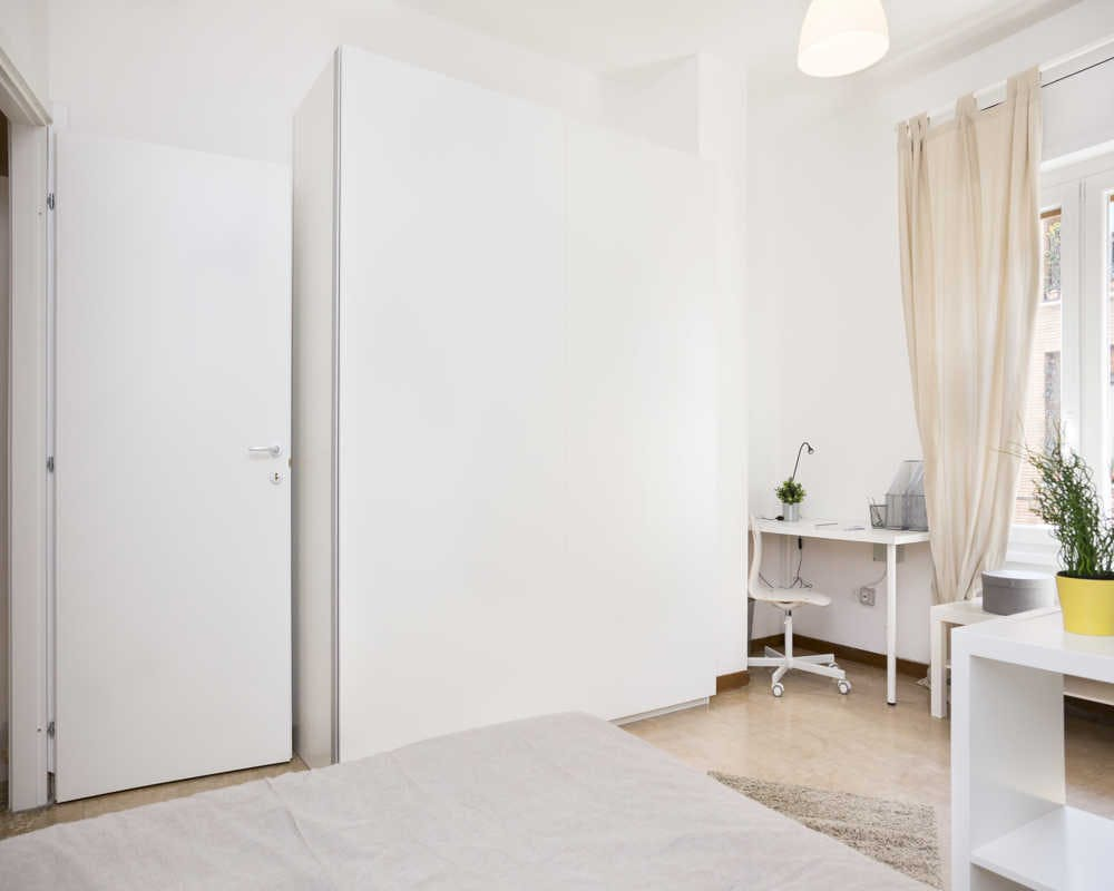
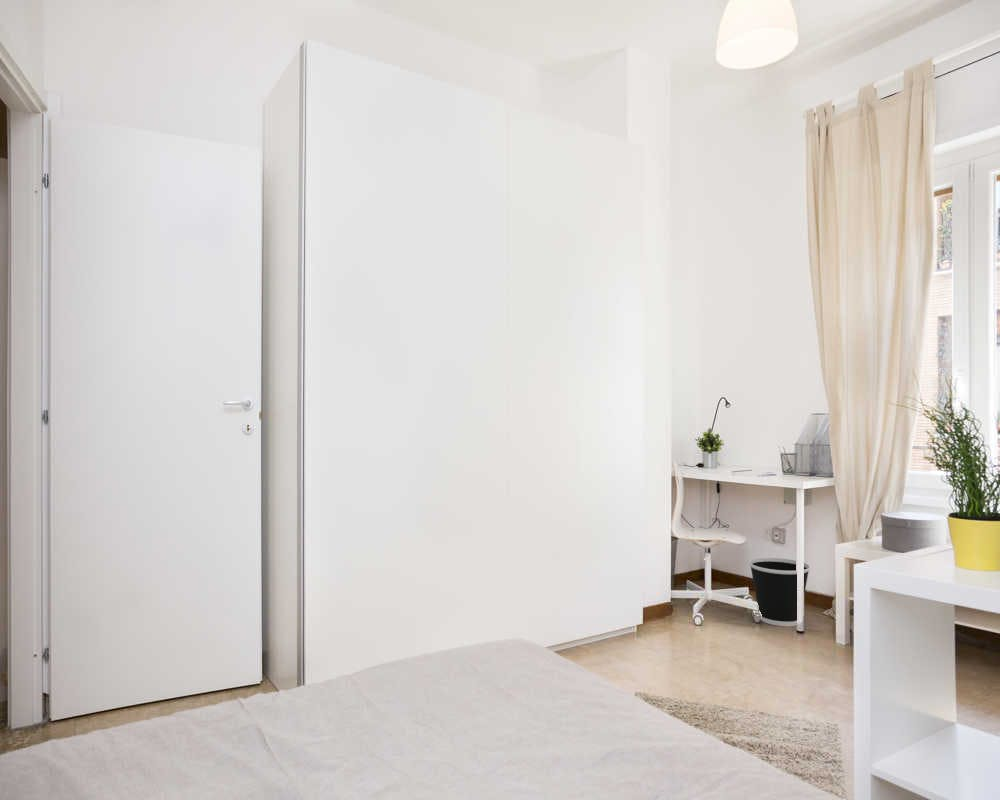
+ wastebasket [748,557,811,627]
